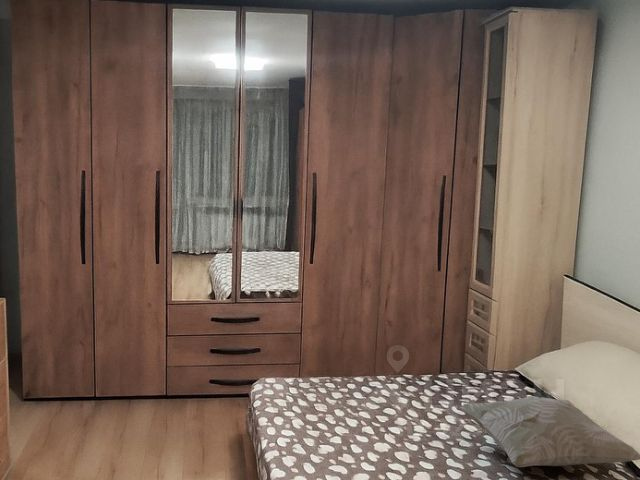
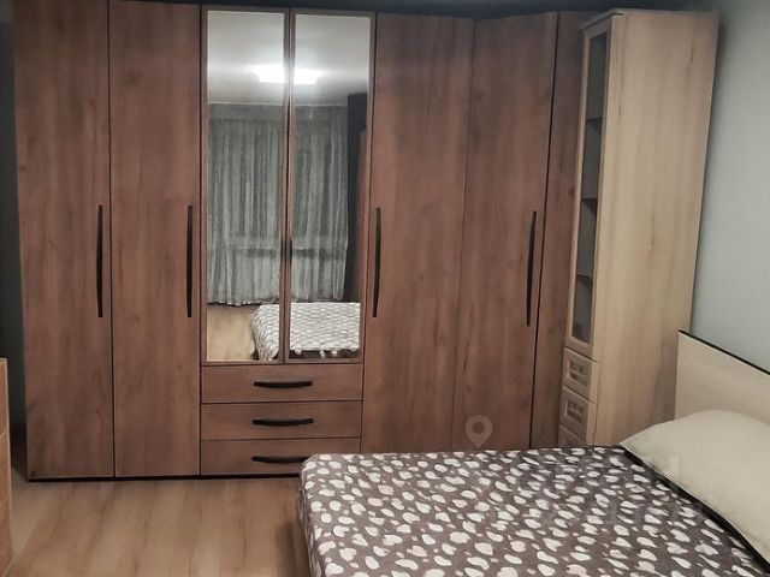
- decorative pillow [459,395,640,468]
